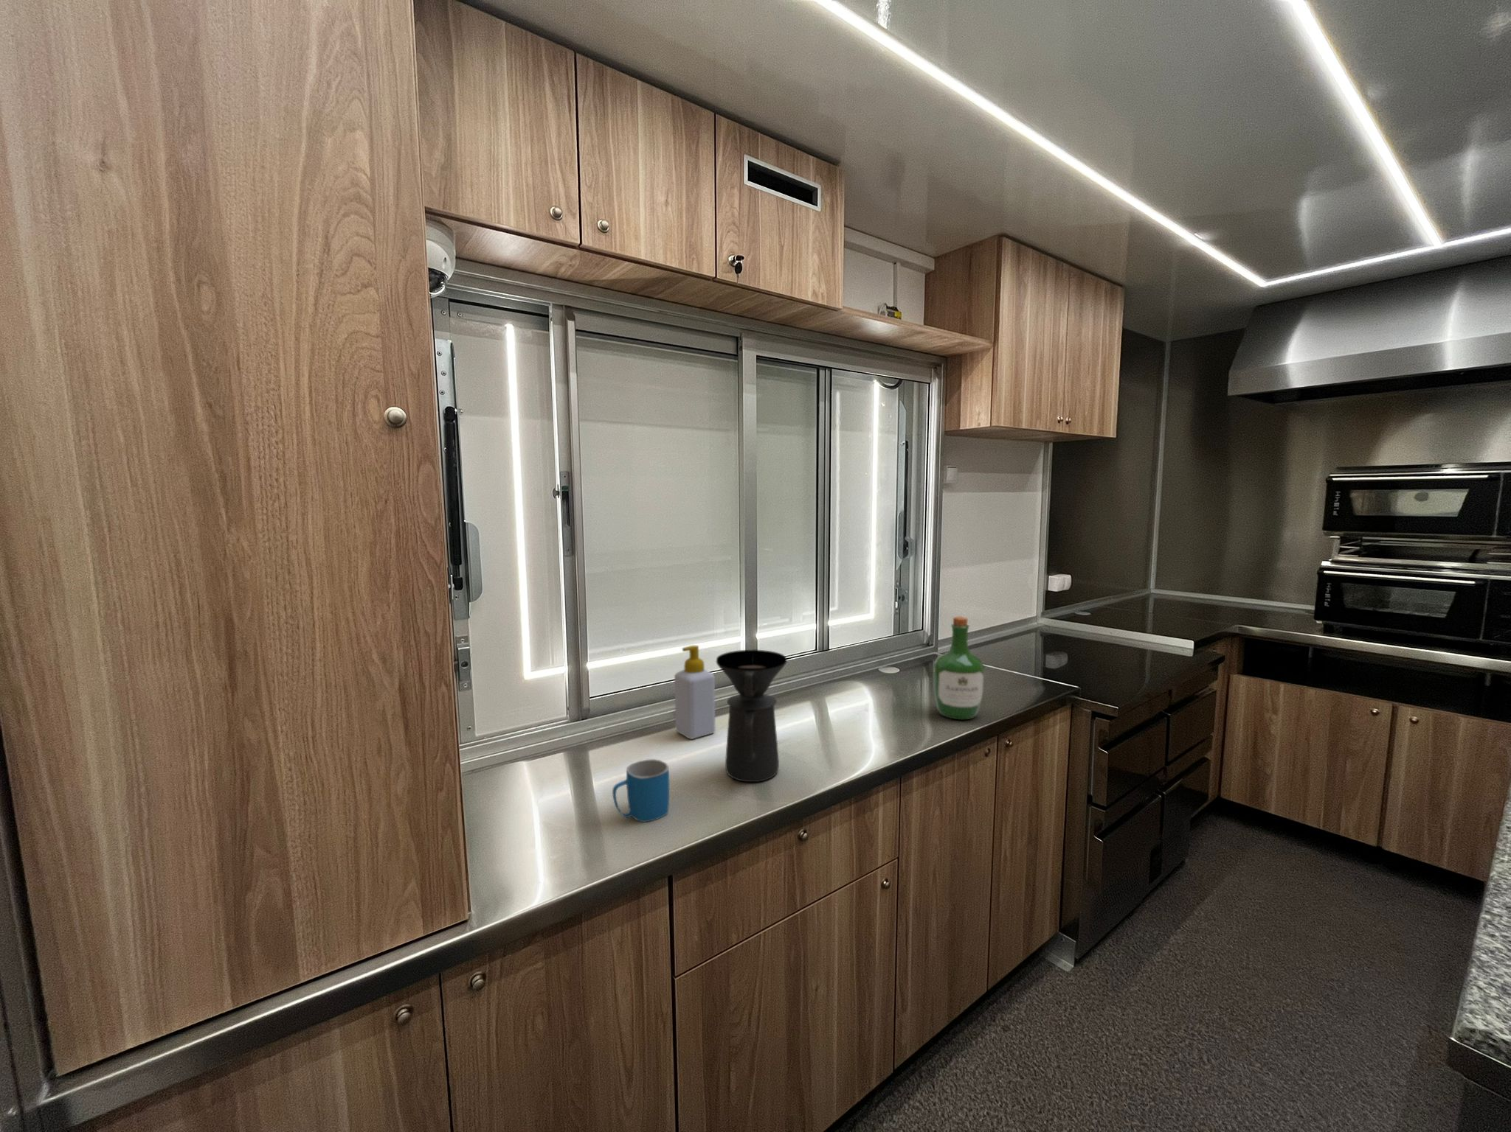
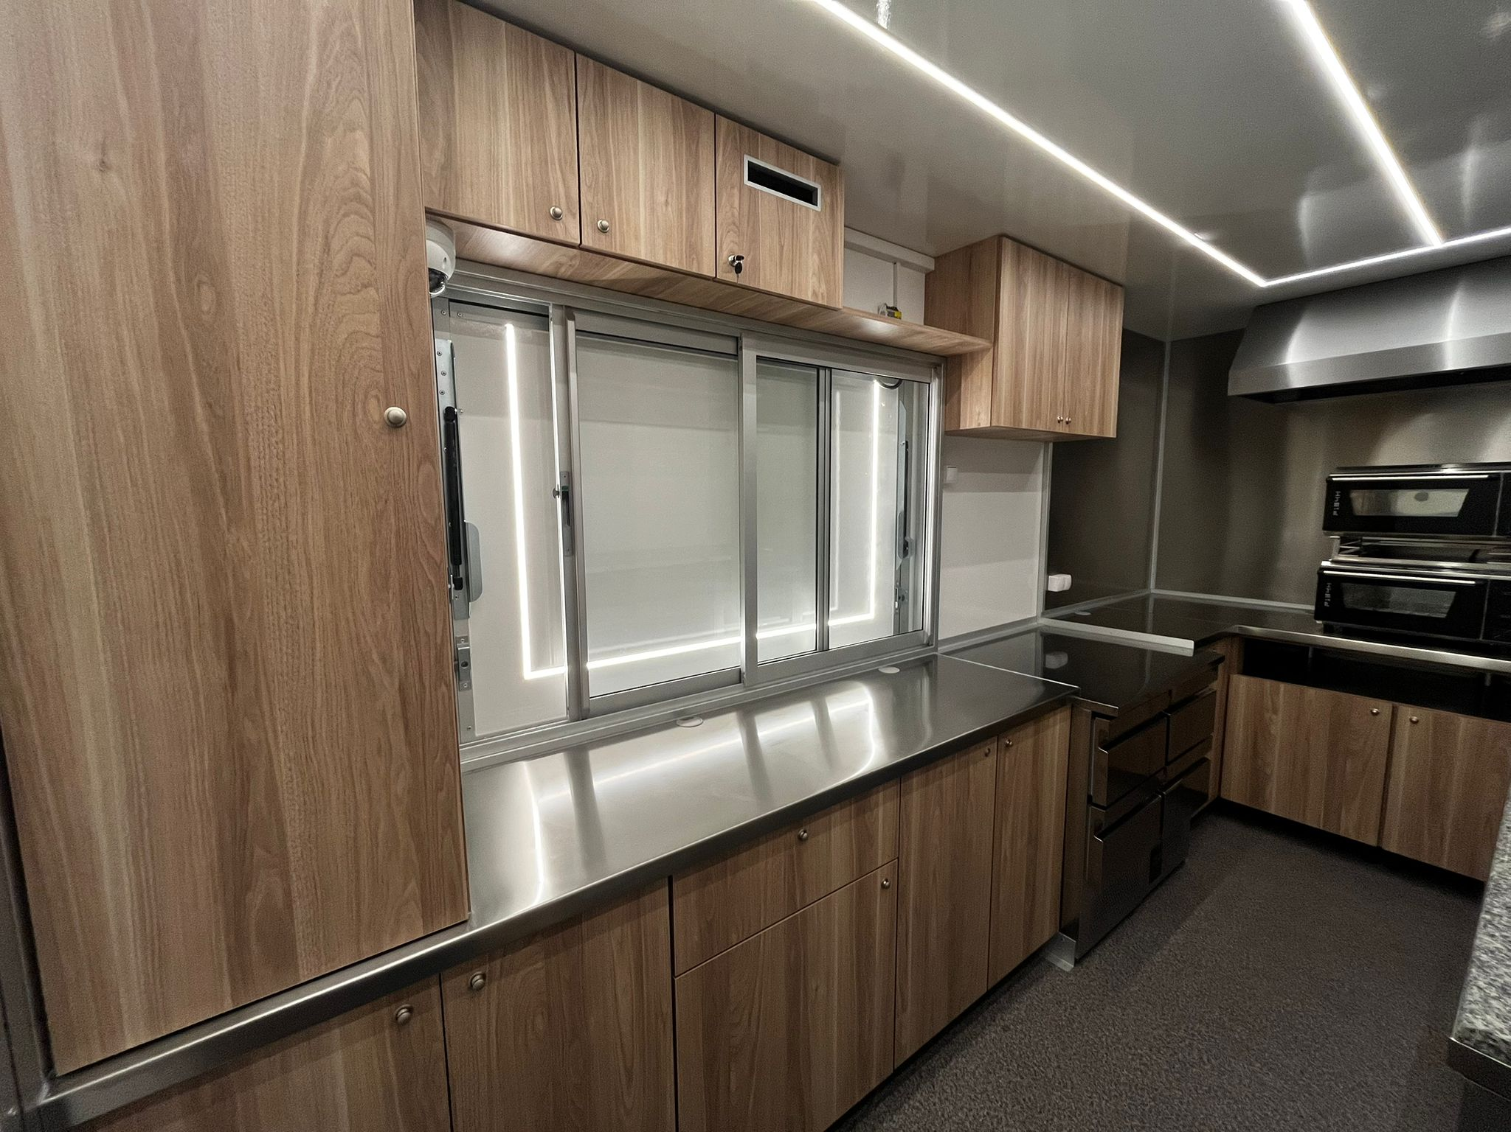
- wine bottle [933,616,985,721]
- mug [612,759,670,823]
- soap bottle [673,644,716,740]
- coffee maker [716,648,788,782]
